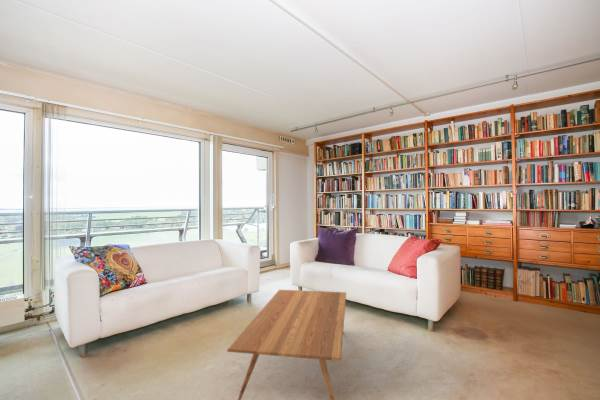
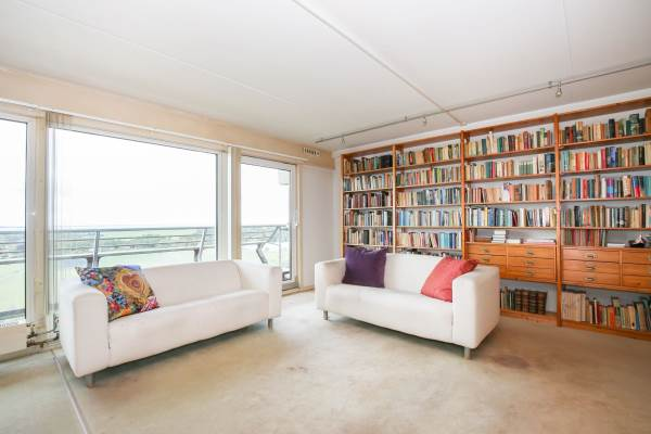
- coffee table [226,289,347,400]
